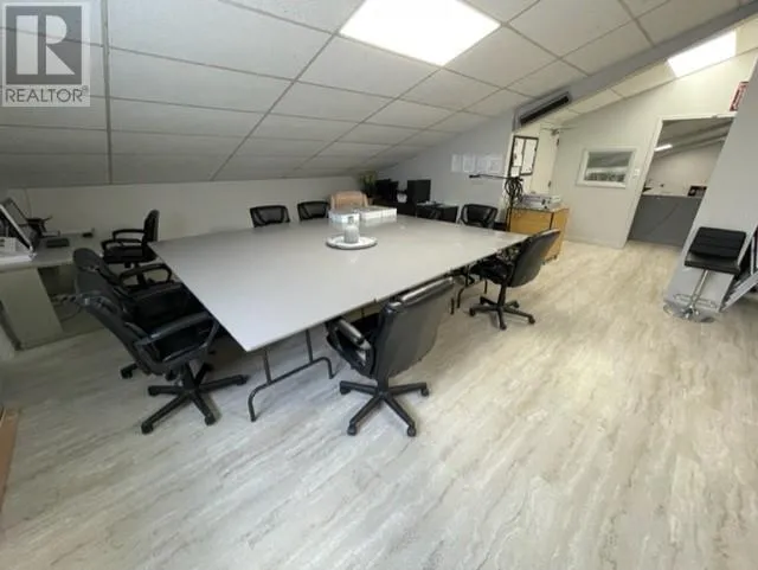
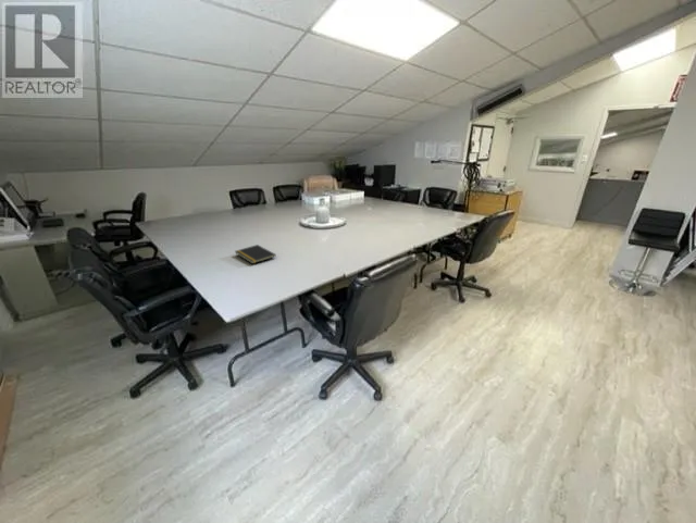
+ notepad [234,244,277,264]
